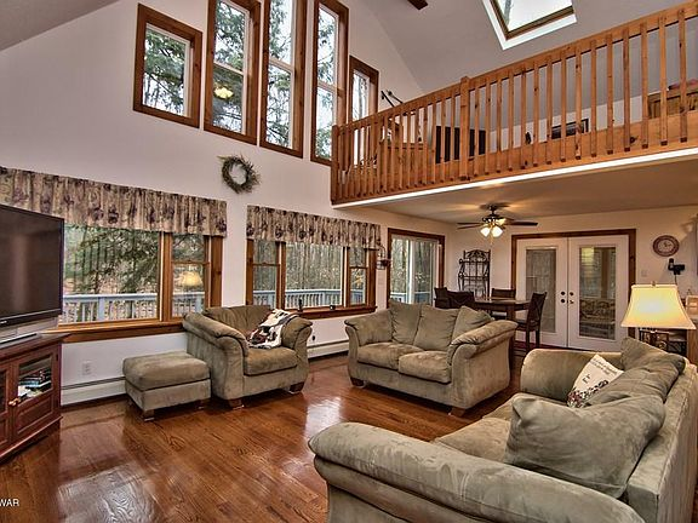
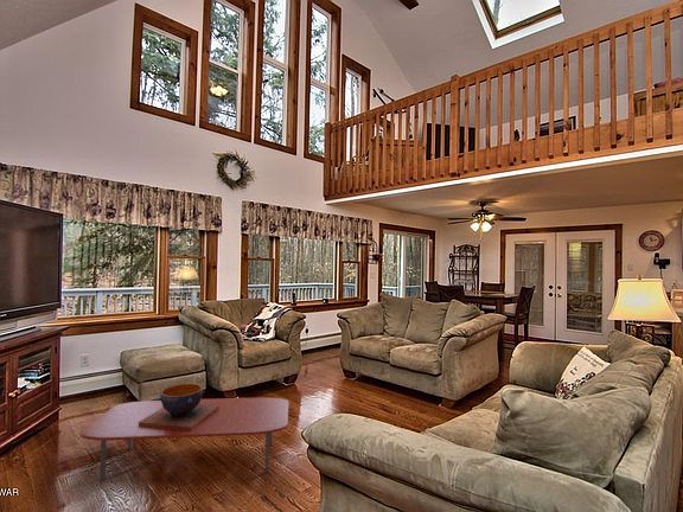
+ coffee table [79,396,289,481]
+ decorative bowl [139,383,219,430]
